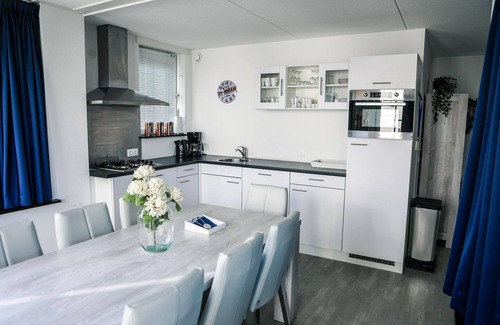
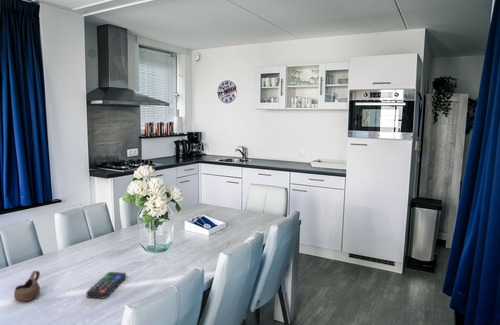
+ remote control [85,271,127,299]
+ cup [13,270,41,302]
